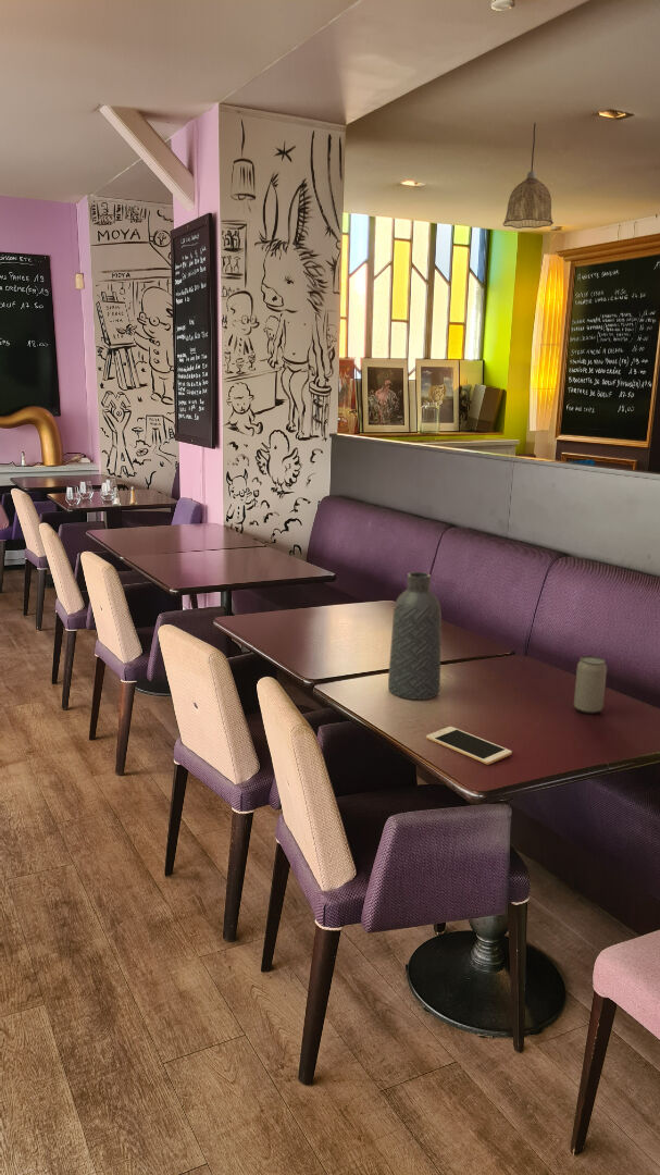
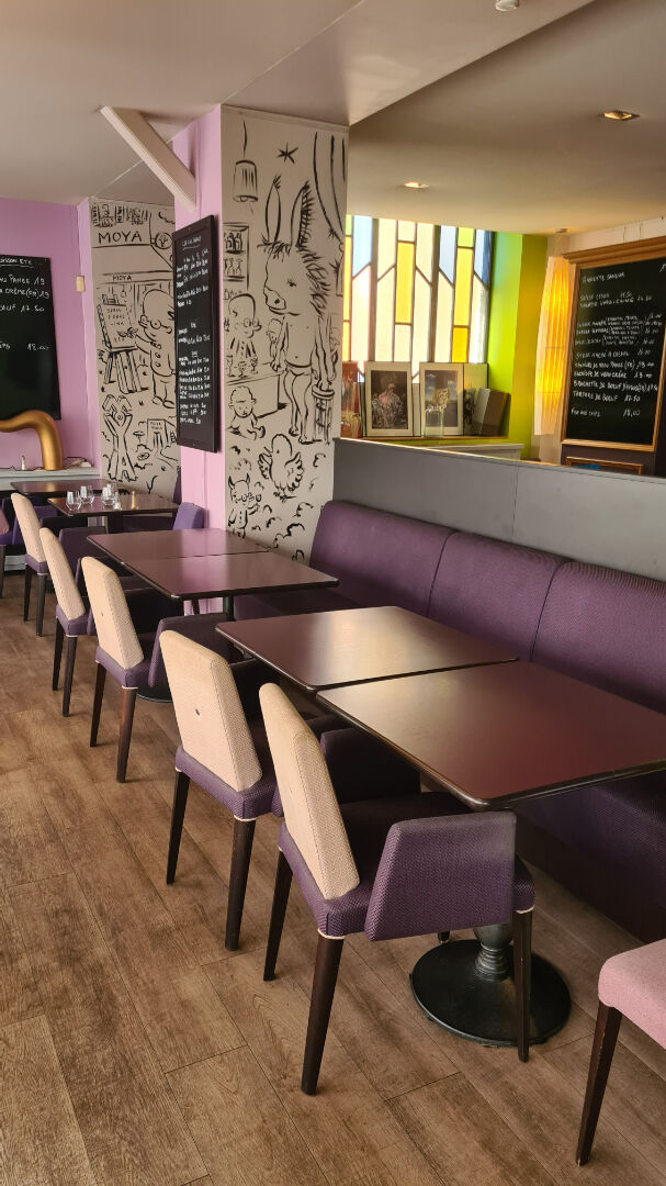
- cell phone [425,726,513,765]
- beverage can [573,655,608,715]
- pendant lamp [502,122,555,230]
- vase [387,571,443,701]
